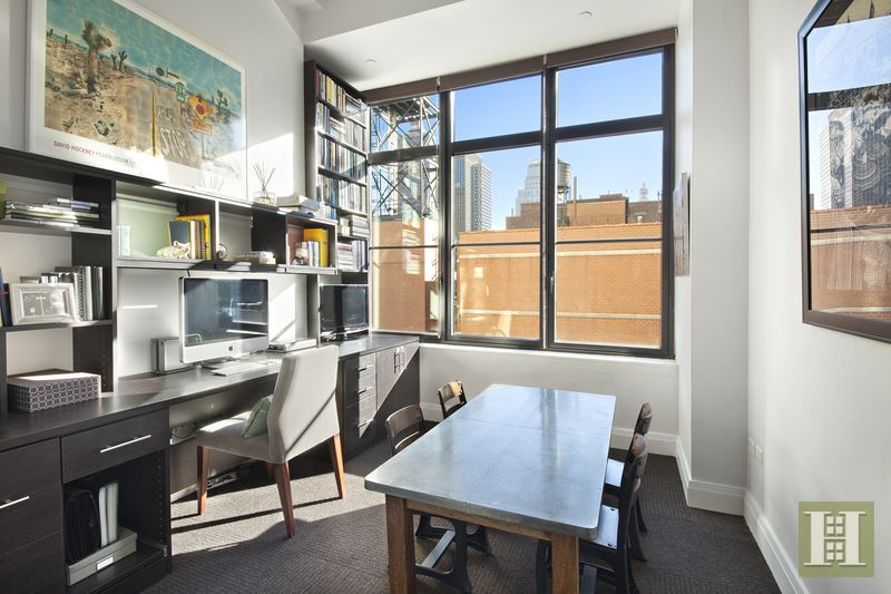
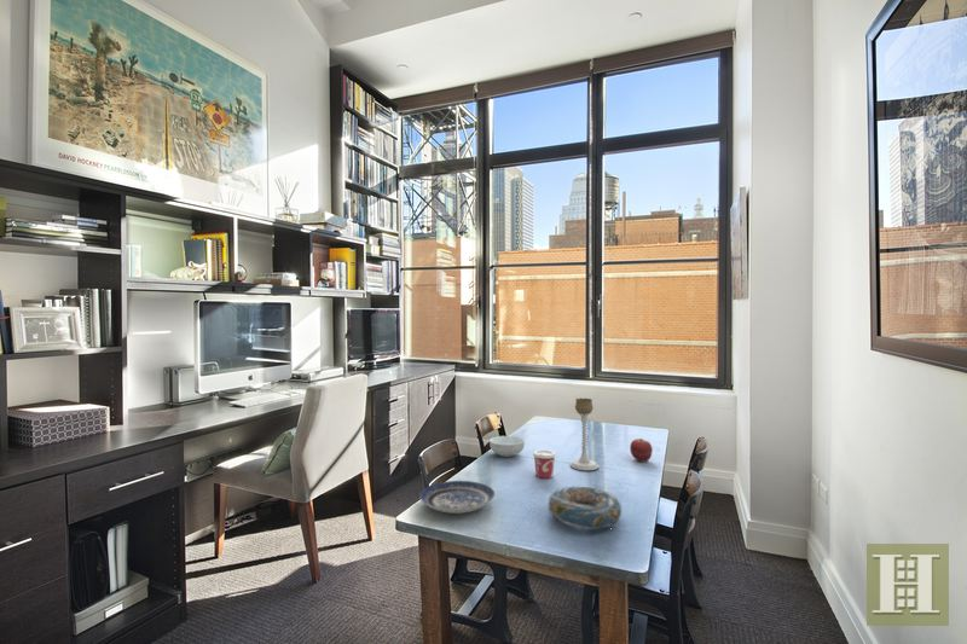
+ decorative bowl [548,485,623,532]
+ cup [532,448,557,480]
+ candle holder [569,398,600,471]
+ plate [418,480,496,515]
+ apple [629,437,654,463]
+ cereal bowl [488,435,526,458]
